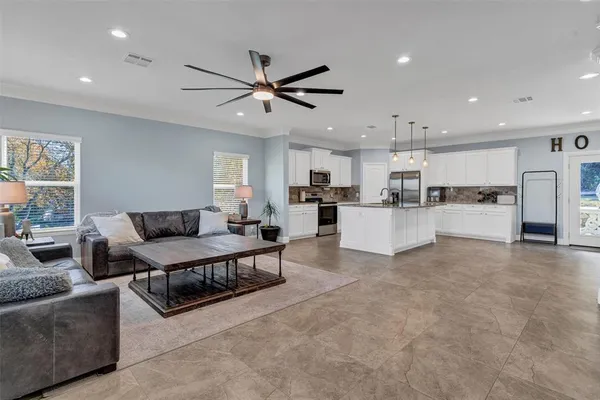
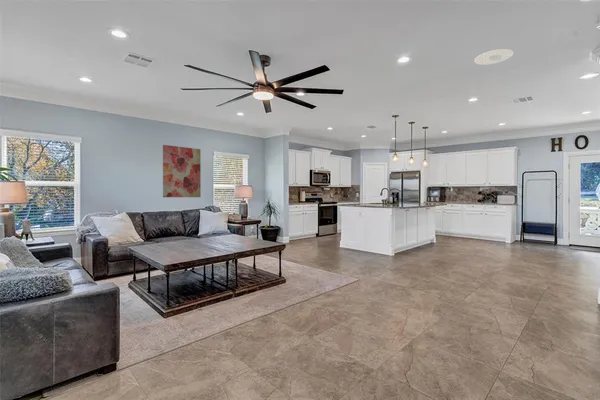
+ wall art [162,144,202,198]
+ recessed light [473,48,515,66]
